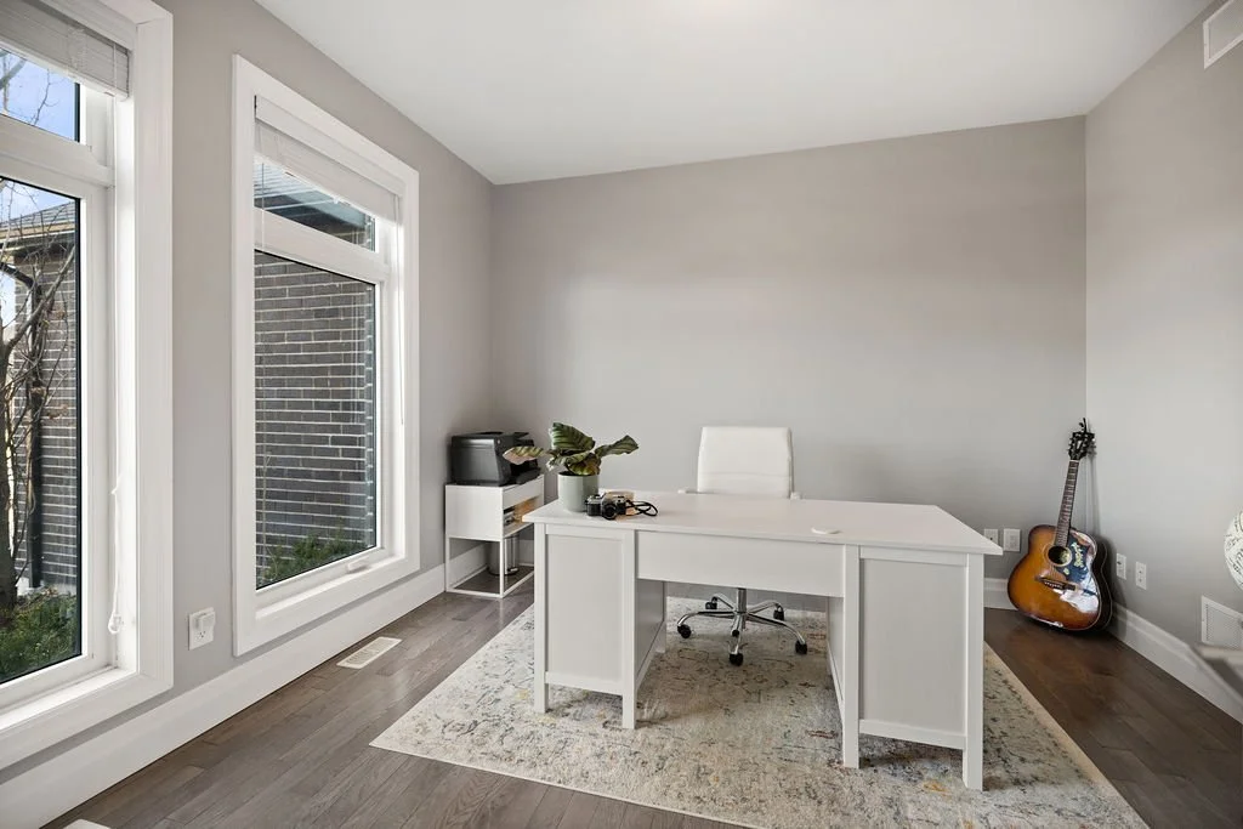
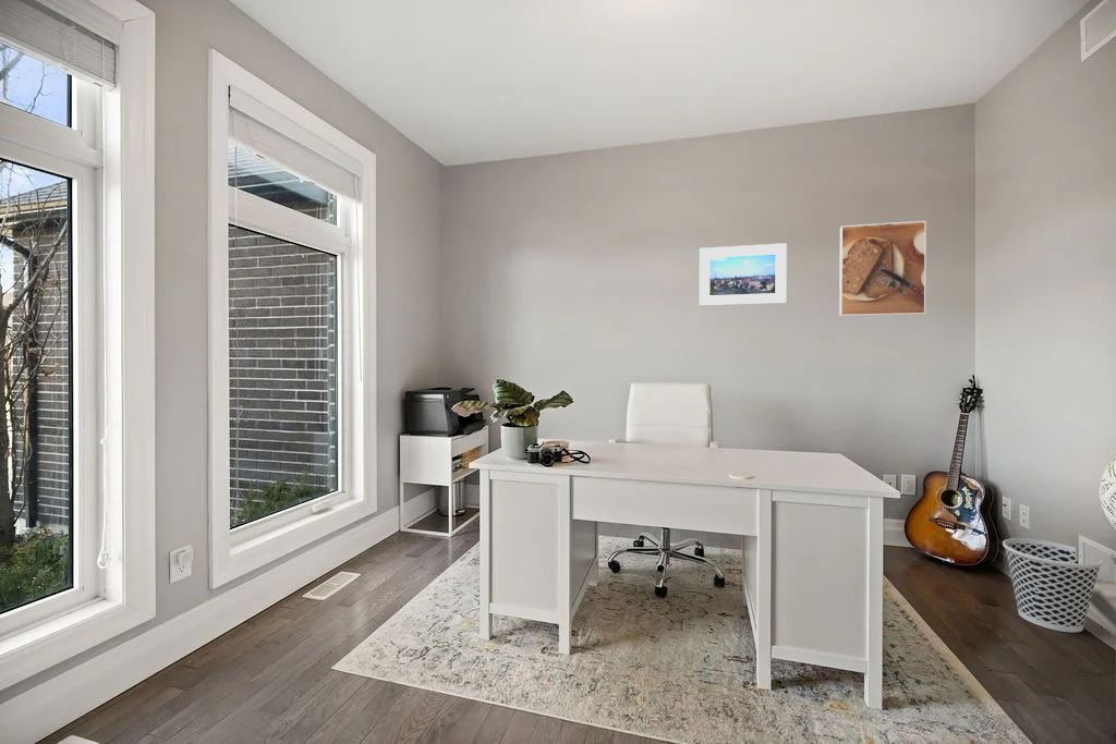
+ wastebasket [1002,537,1104,633]
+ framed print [838,220,927,317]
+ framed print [699,242,788,307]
